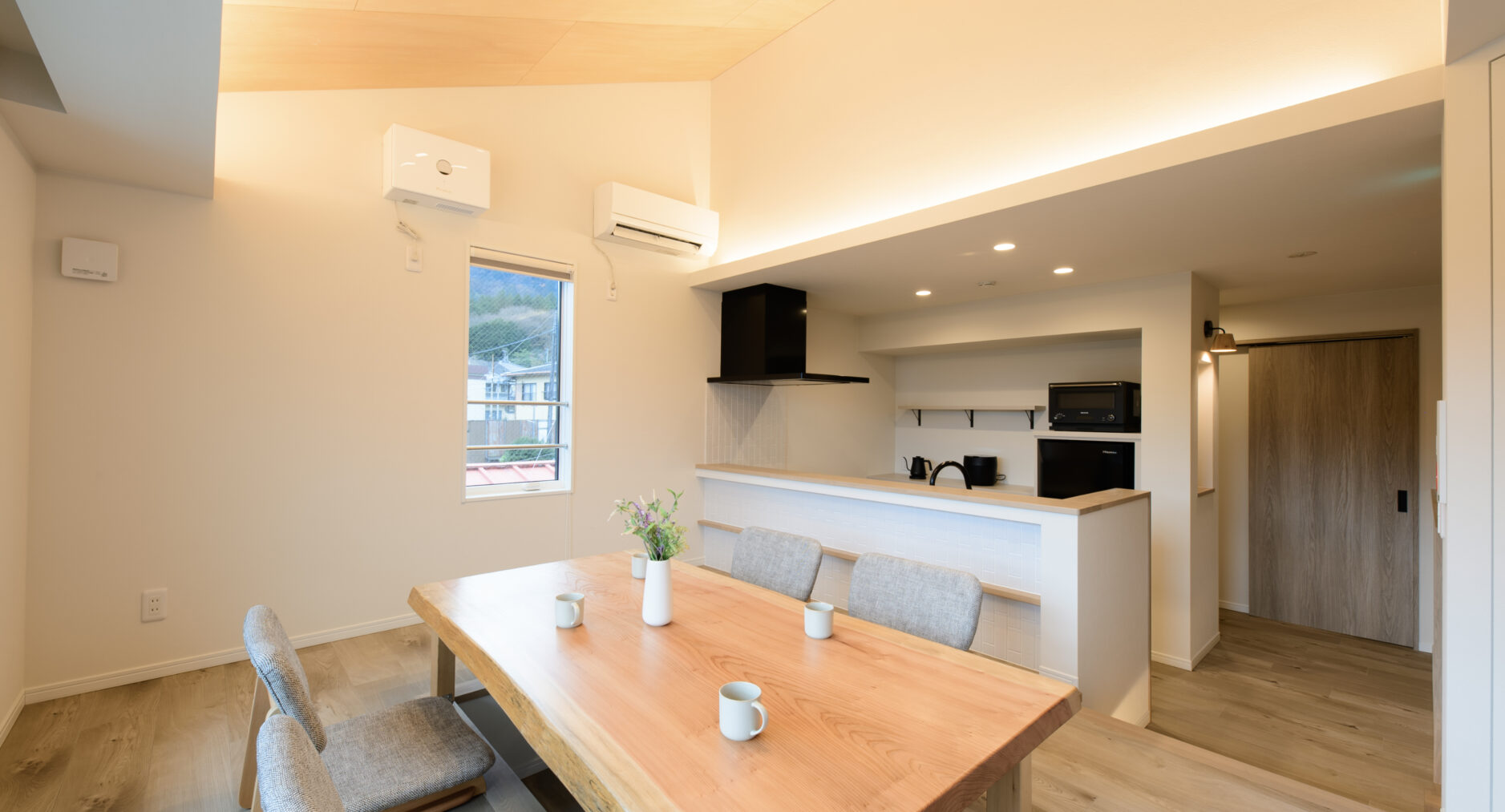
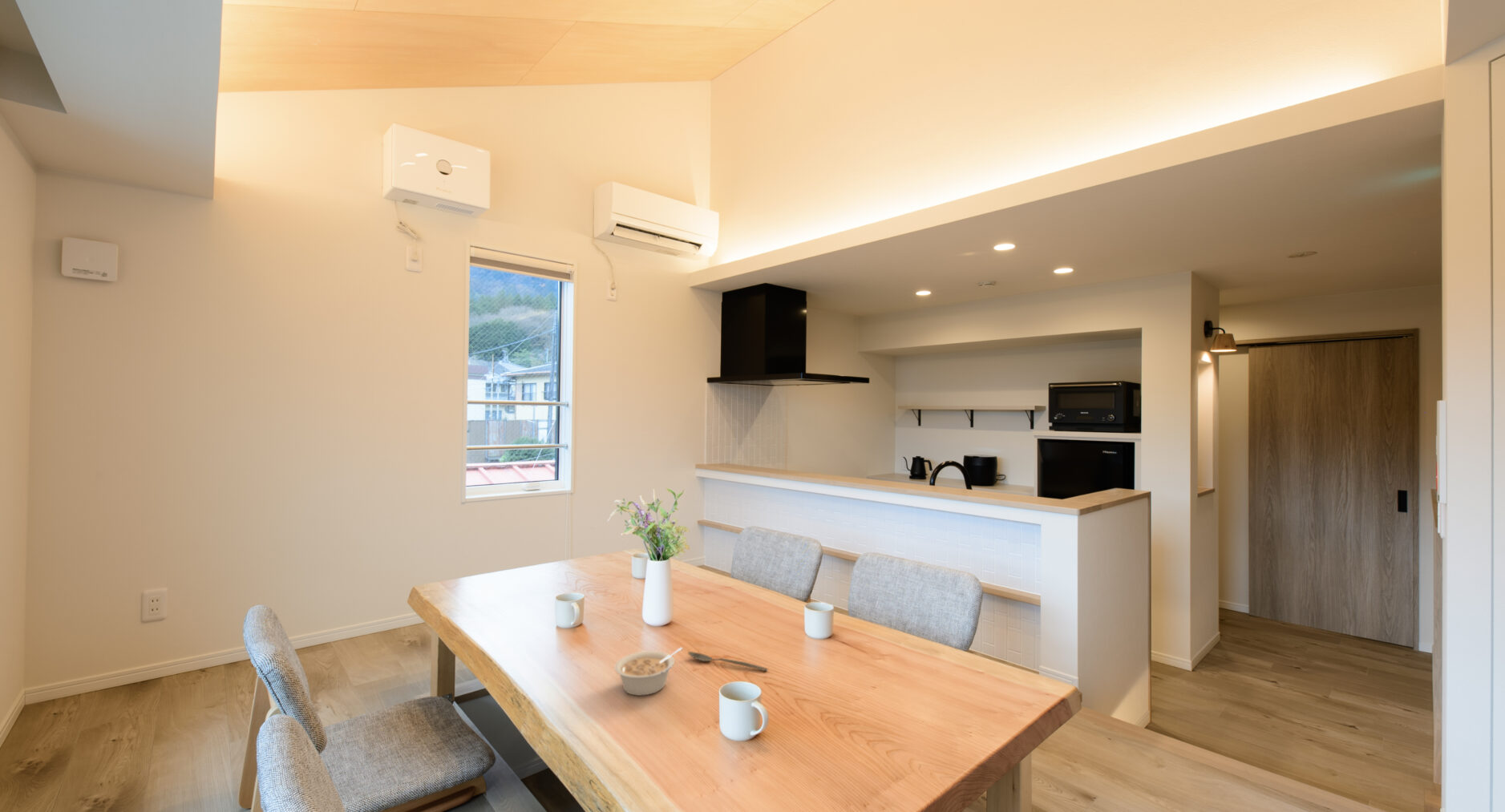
+ spoon [687,651,768,672]
+ legume [613,647,683,697]
